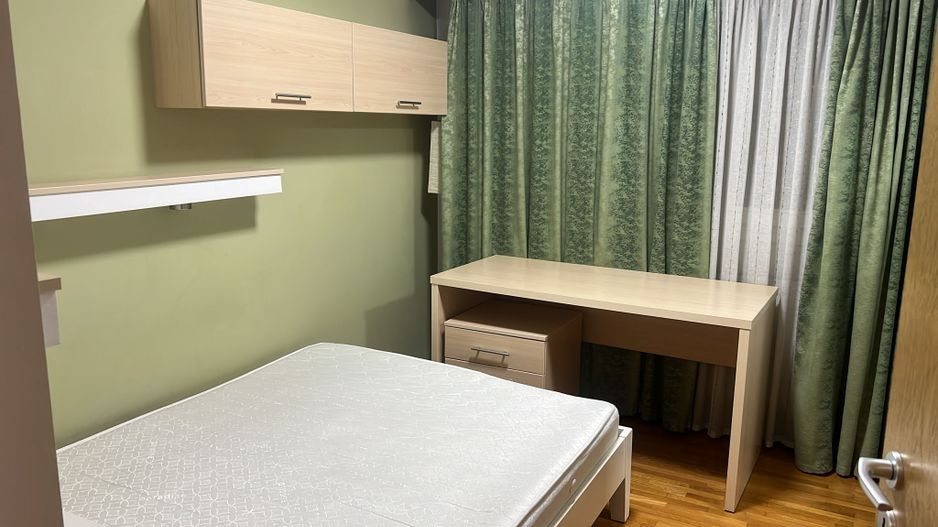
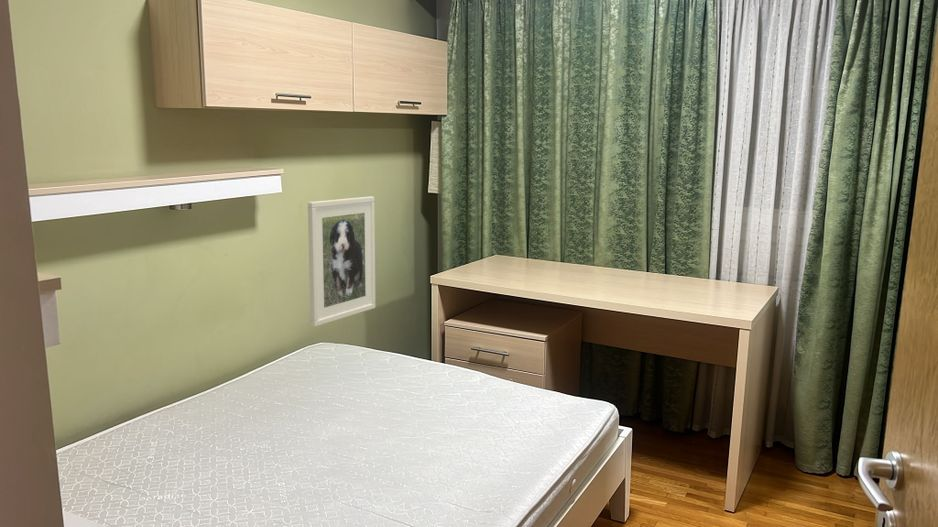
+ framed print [307,195,376,328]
